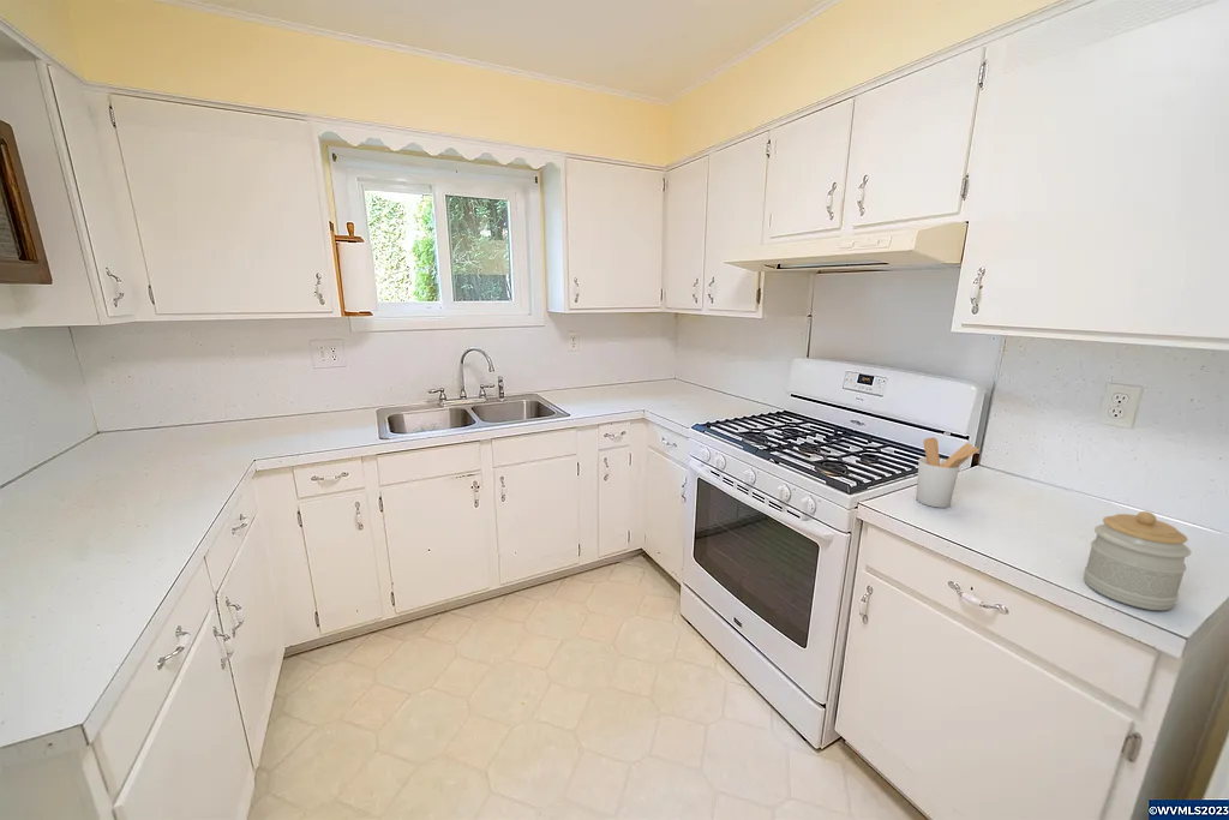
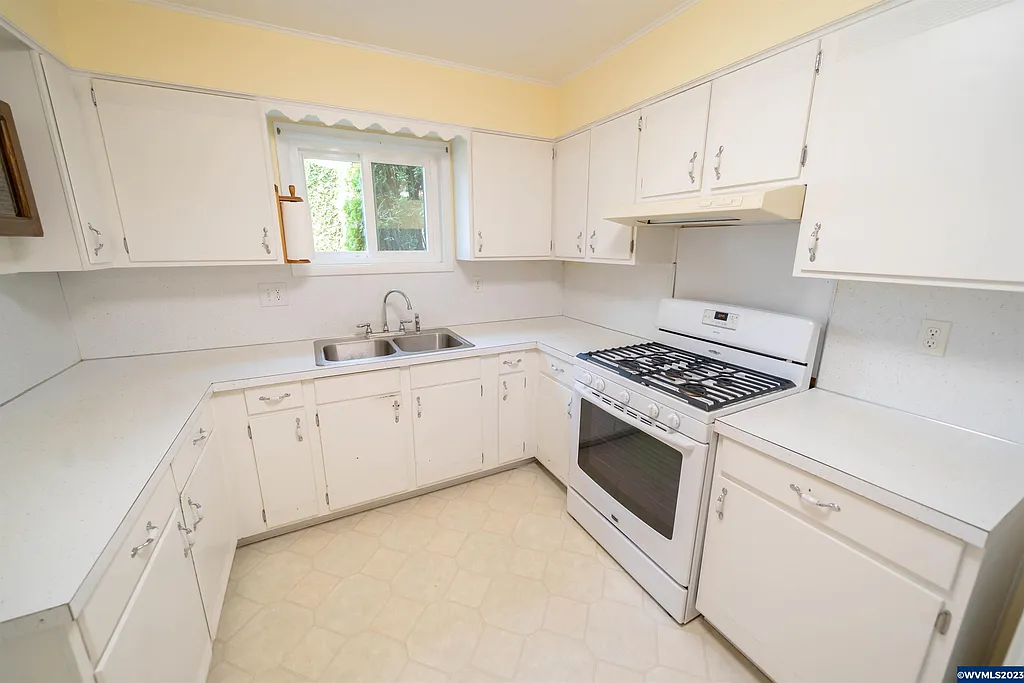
- utensil holder [915,436,981,509]
- jar [1083,510,1192,611]
